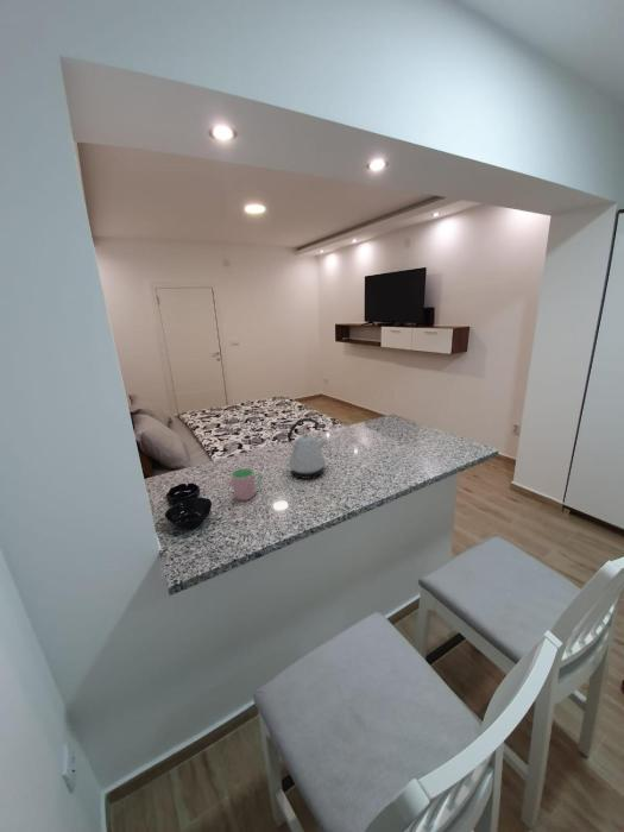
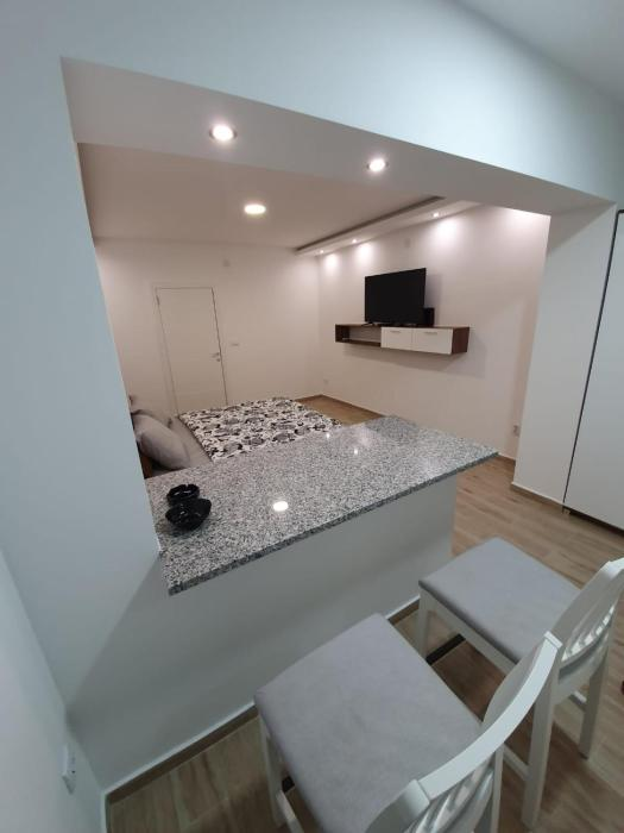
- cup [229,467,264,502]
- kettle [286,417,327,480]
